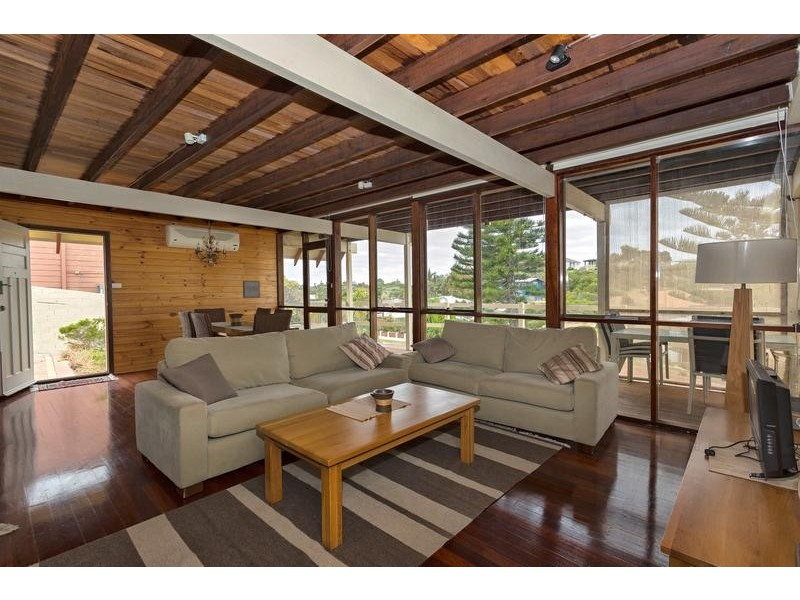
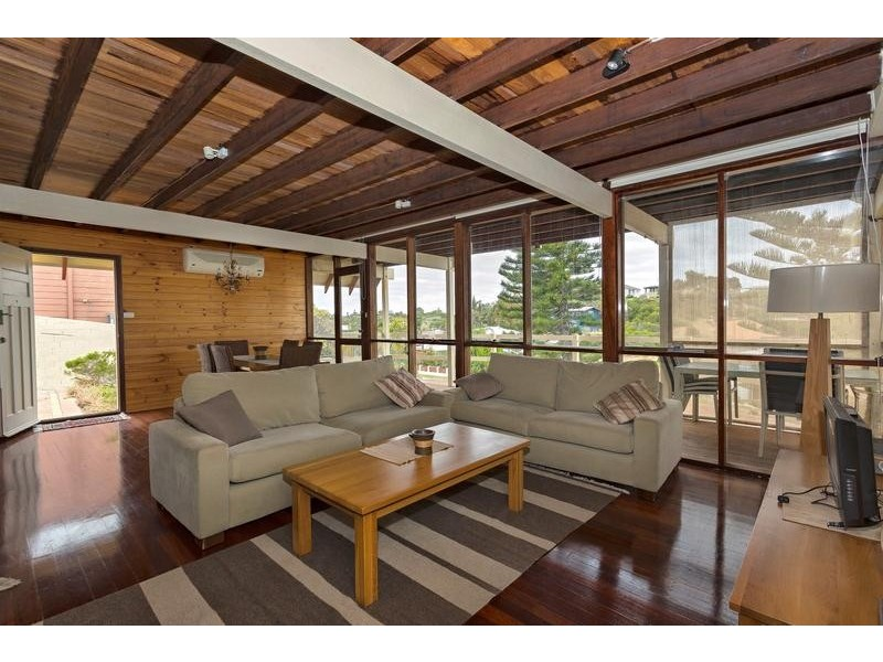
- wall art [242,280,261,299]
